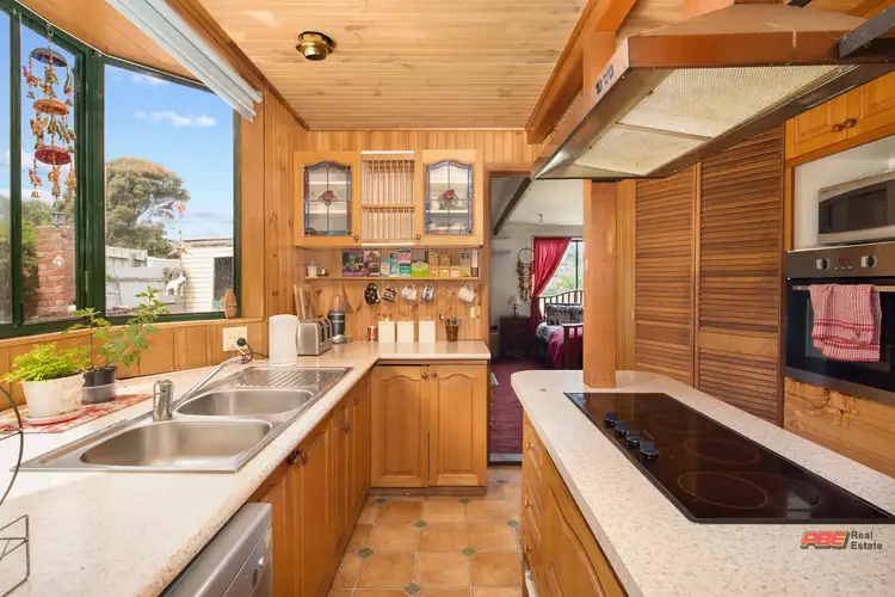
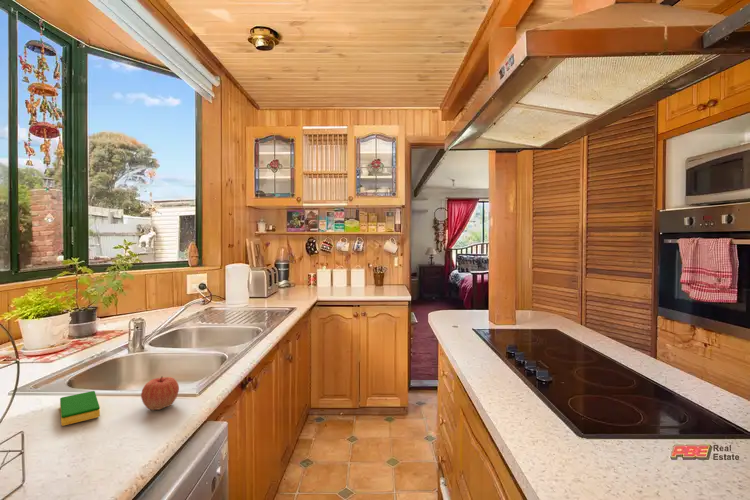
+ apple [140,376,180,411]
+ dish sponge [59,390,101,427]
